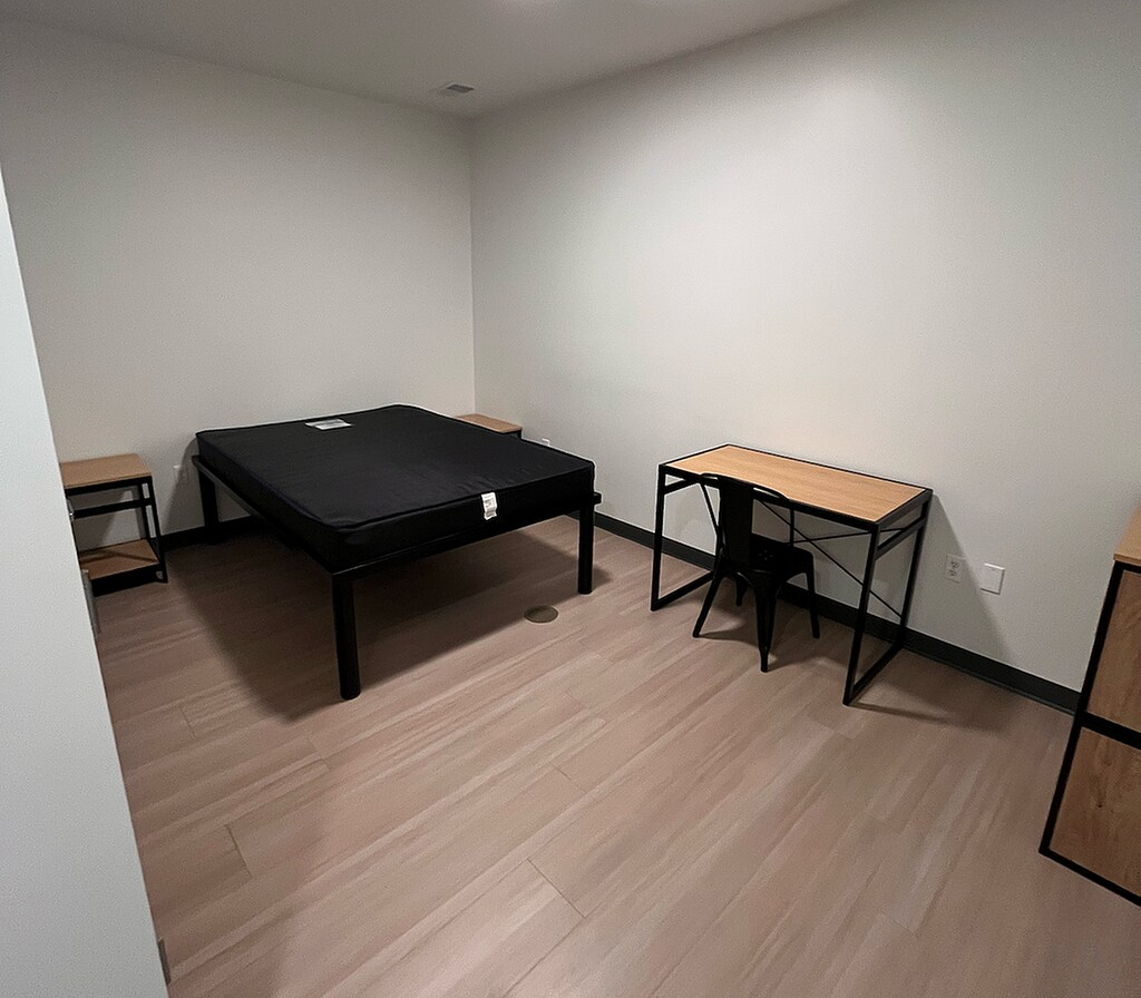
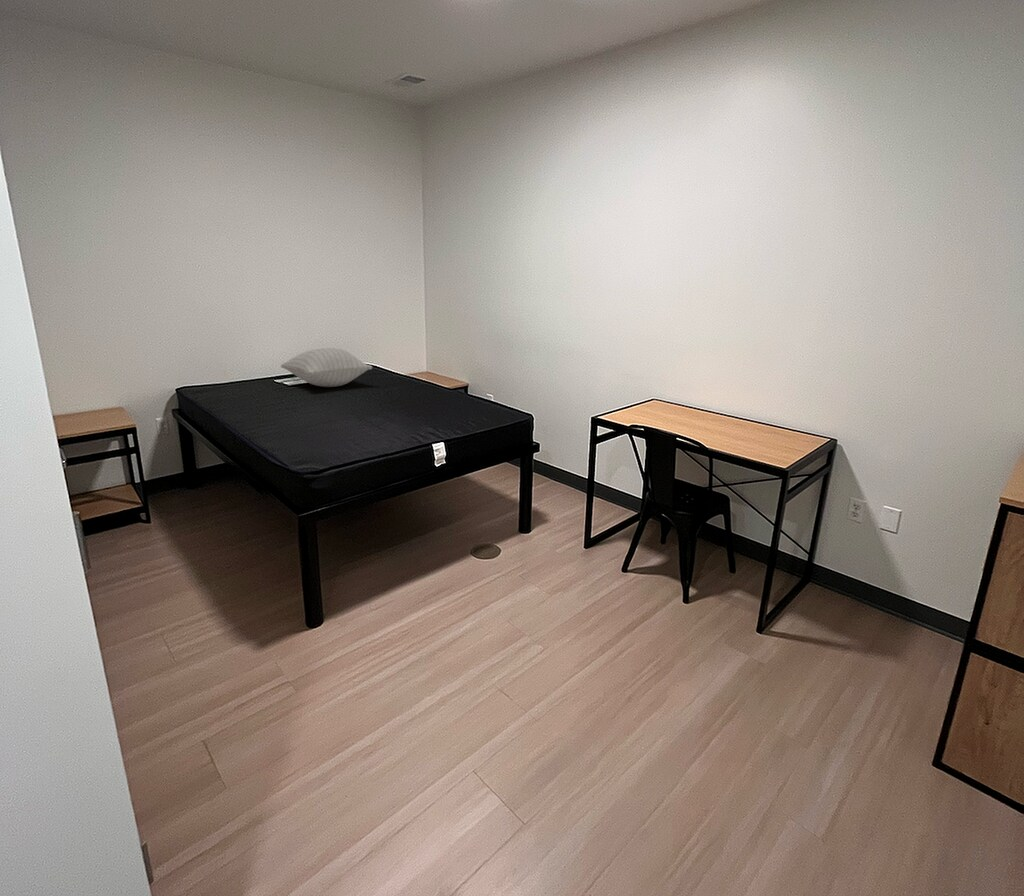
+ pillow [280,347,373,388]
